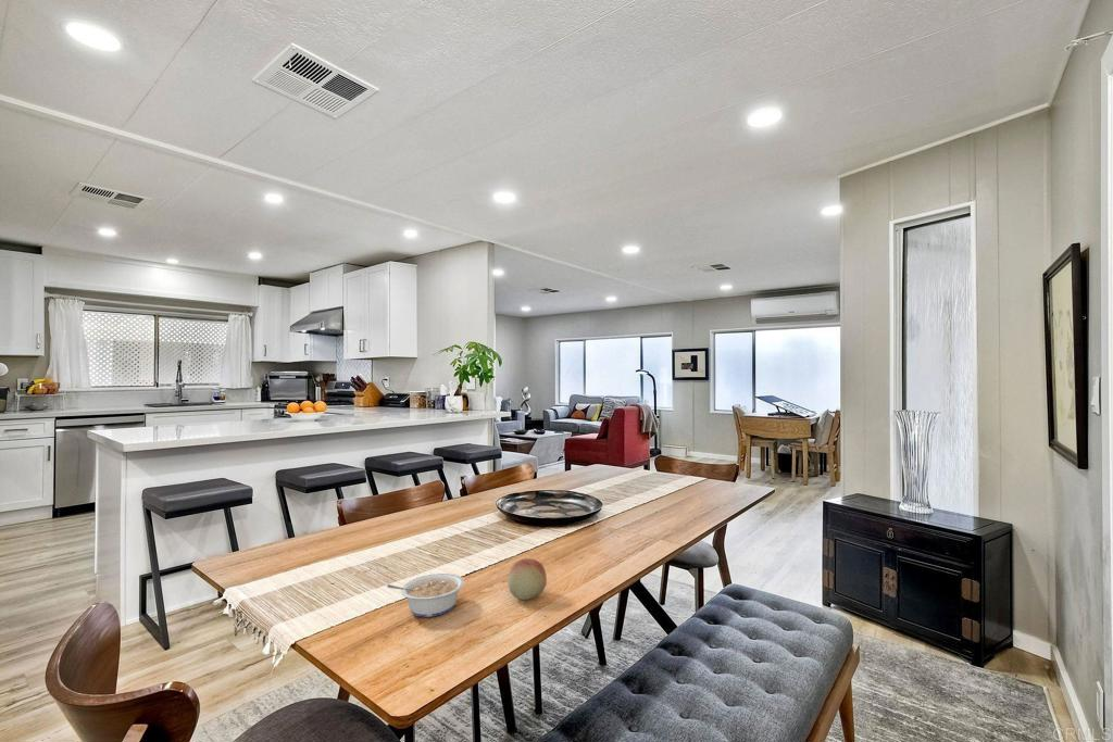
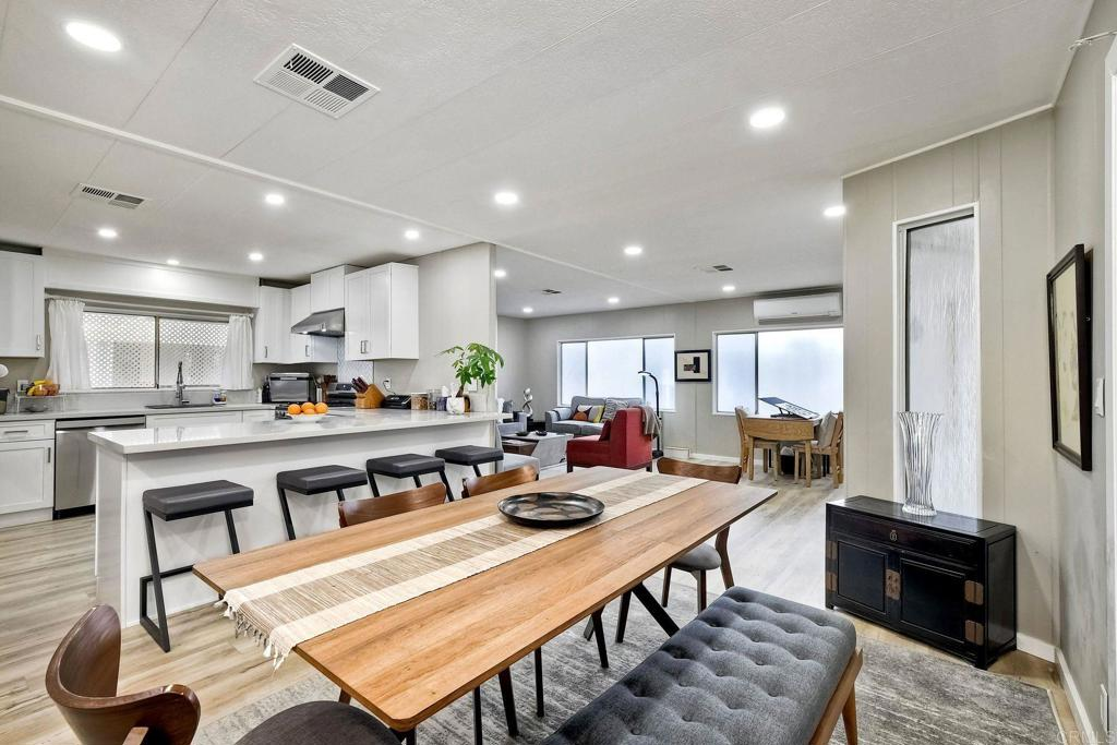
- fruit [507,557,548,601]
- legume [386,573,465,618]
